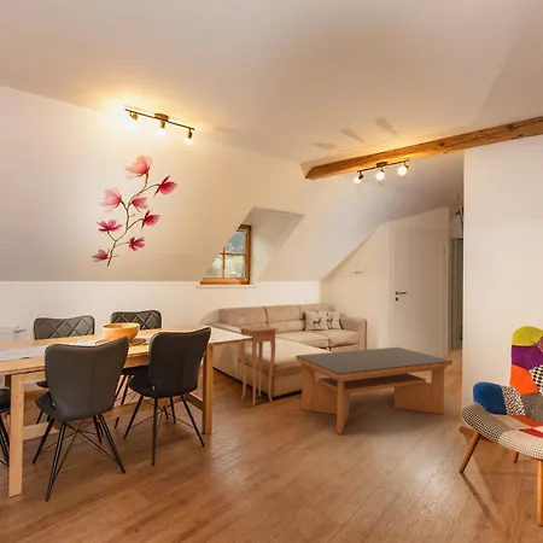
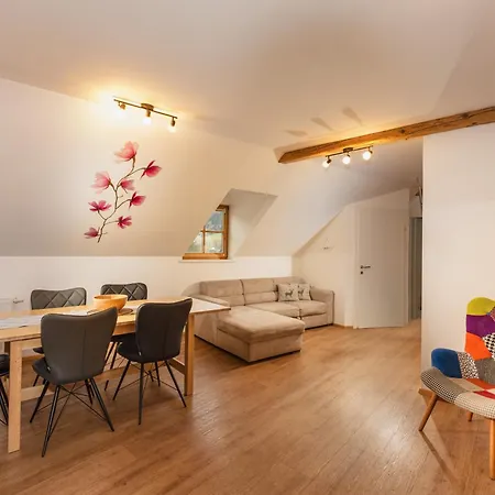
- side table [238,325,279,408]
- coffee table [294,346,454,436]
